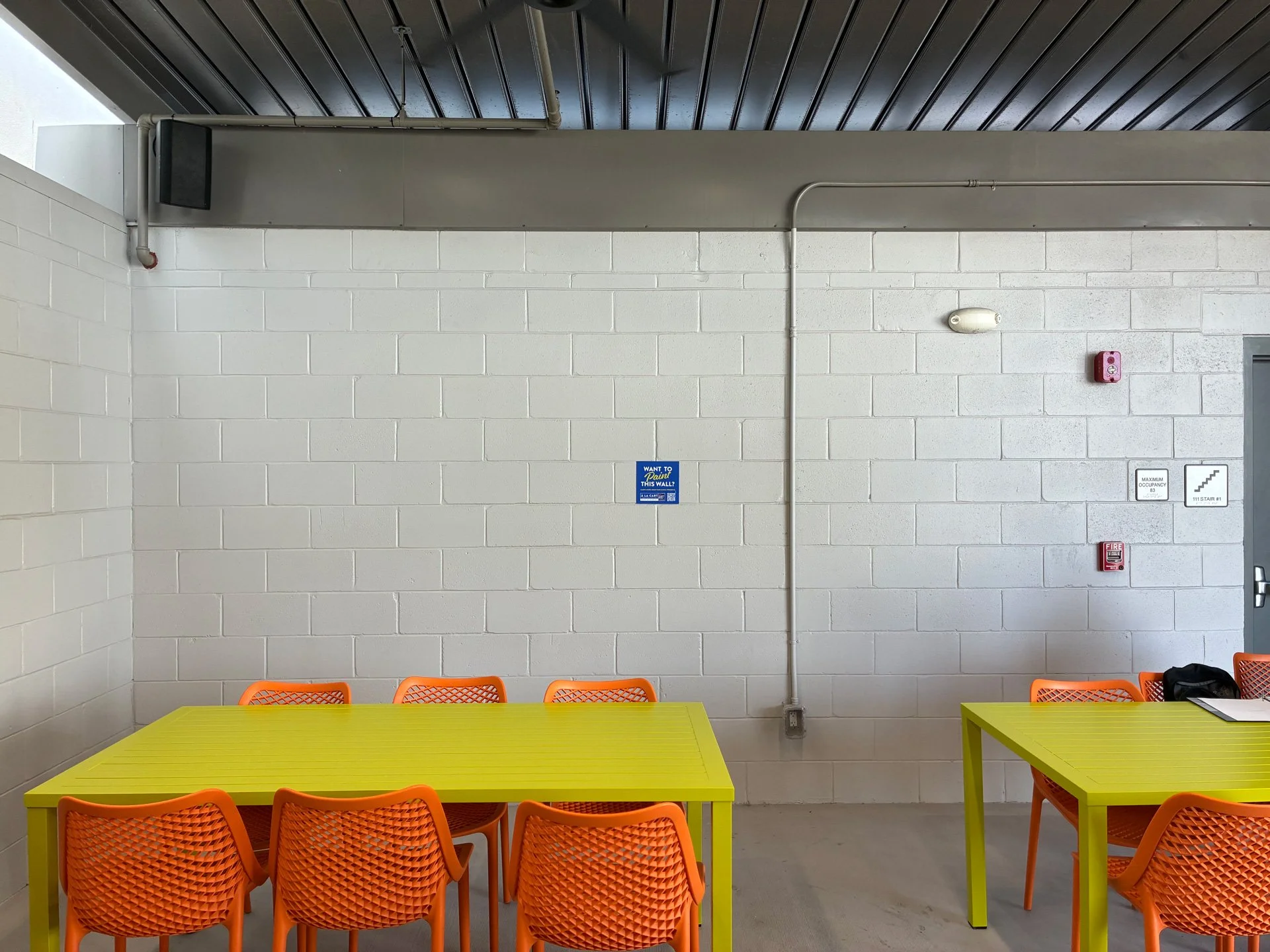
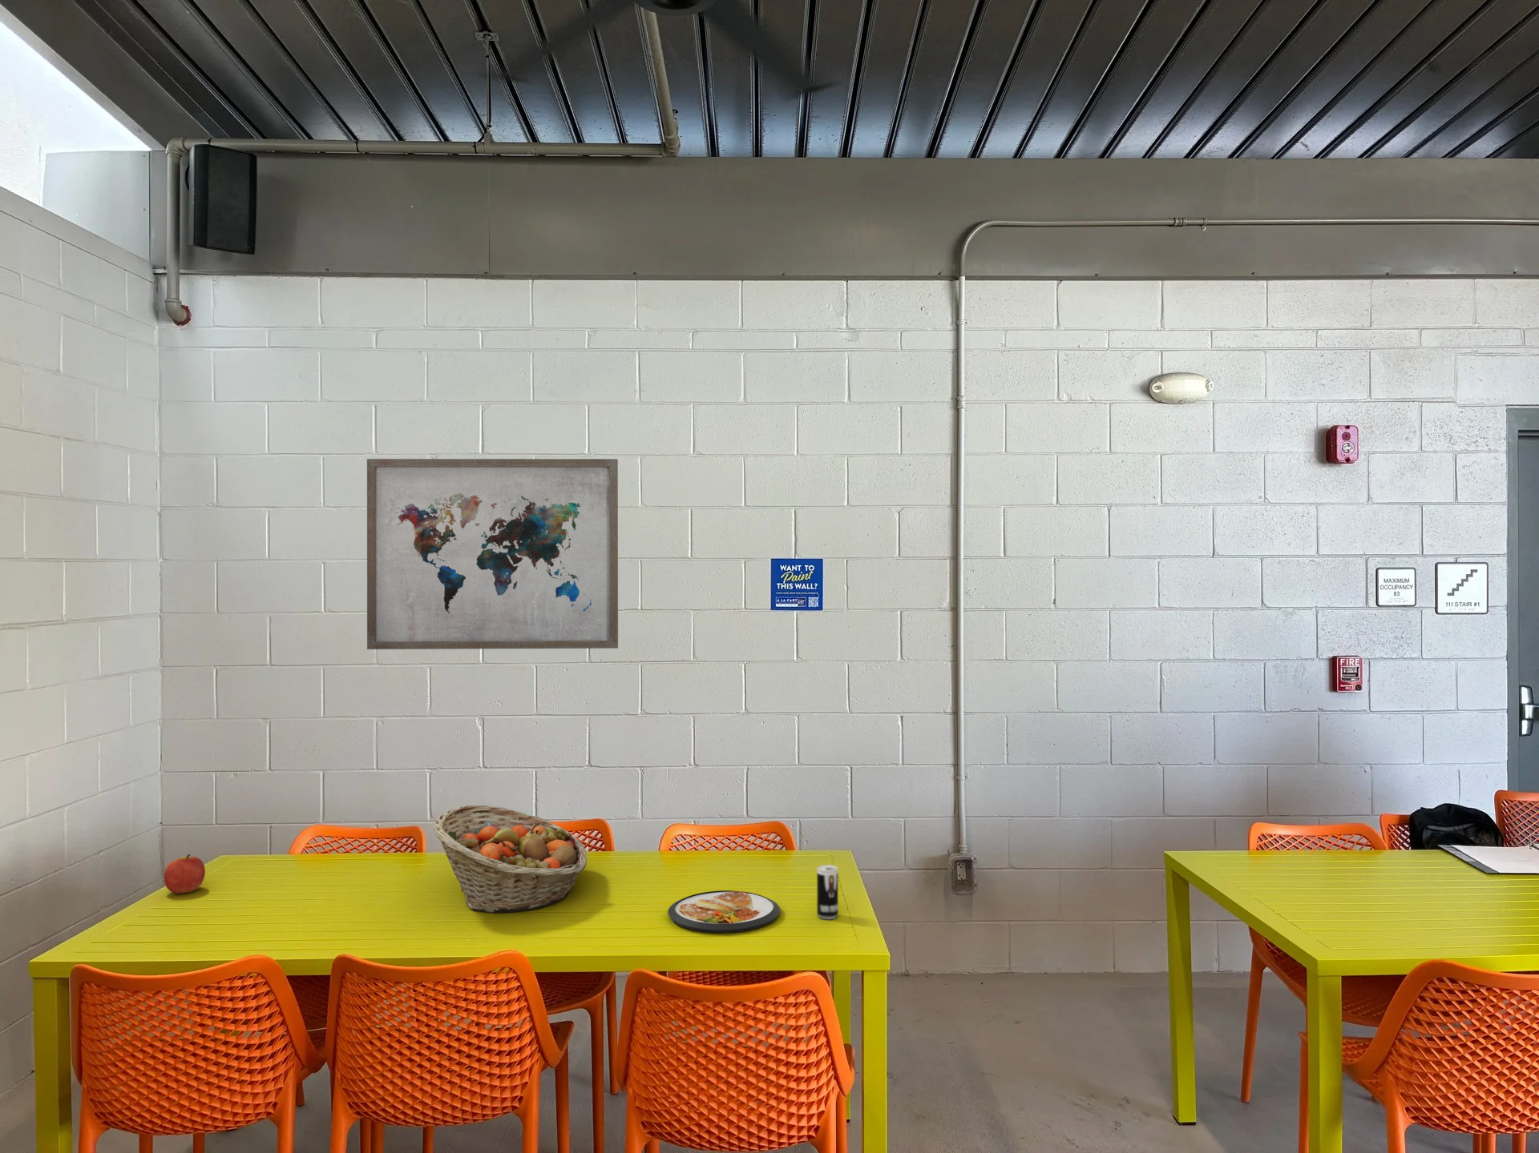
+ fruit basket [433,804,588,913]
+ beverage can [816,864,840,920]
+ wall art [366,458,619,650]
+ apple [164,854,206,894]
+ dish [666,889,780,933]
